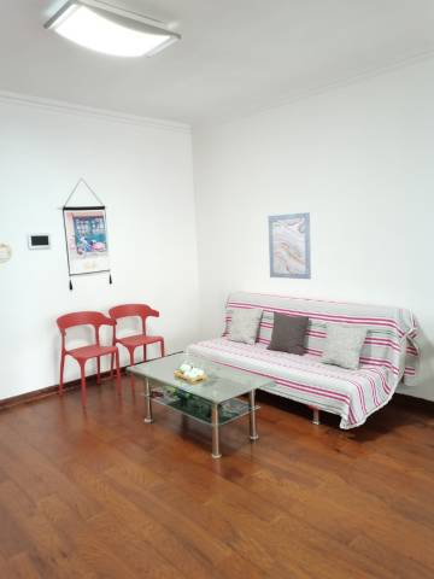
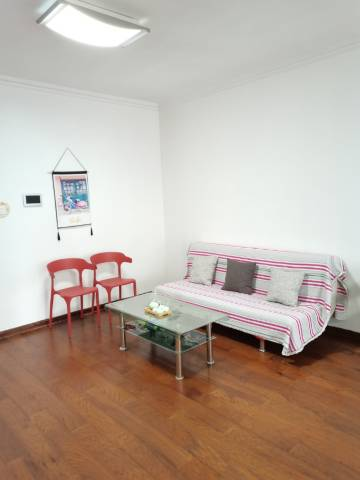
- wall art [268,211,312,280]
